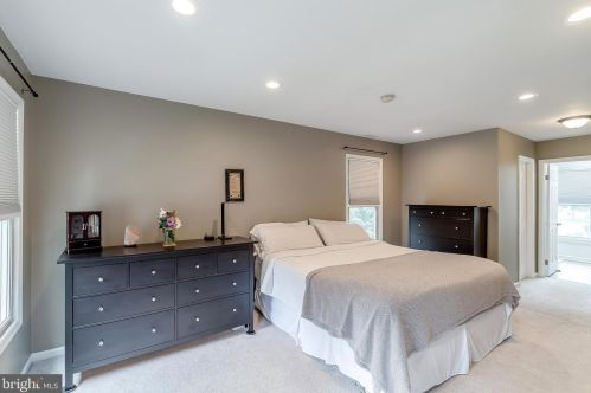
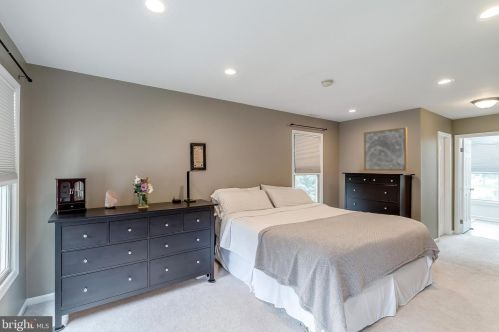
+ wall art [363,126,408,172]
